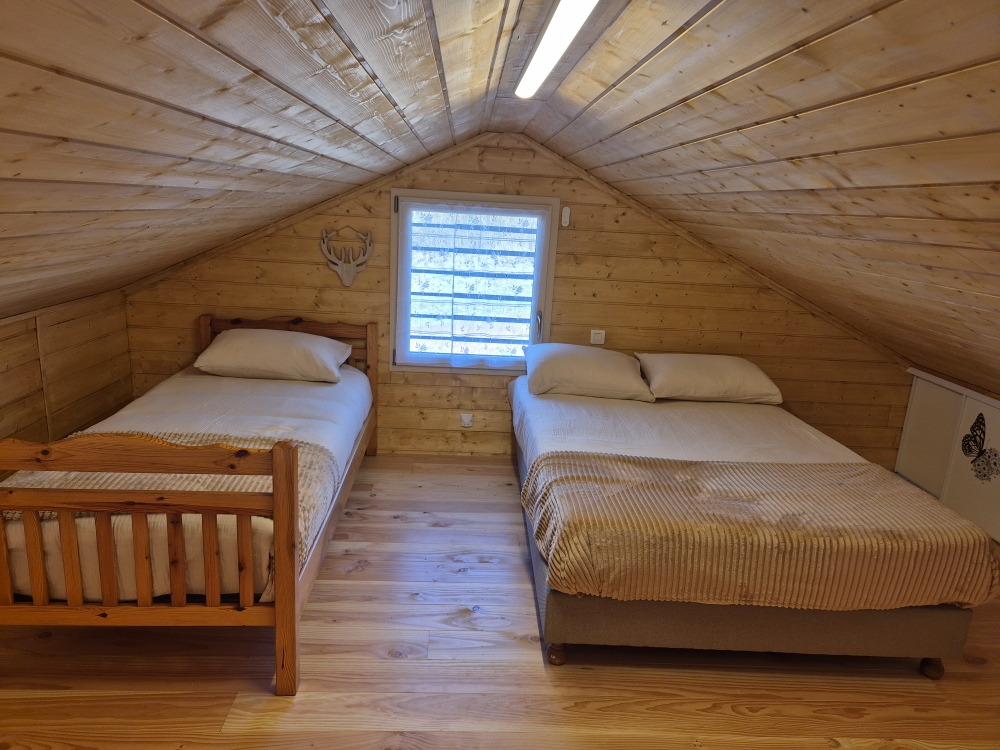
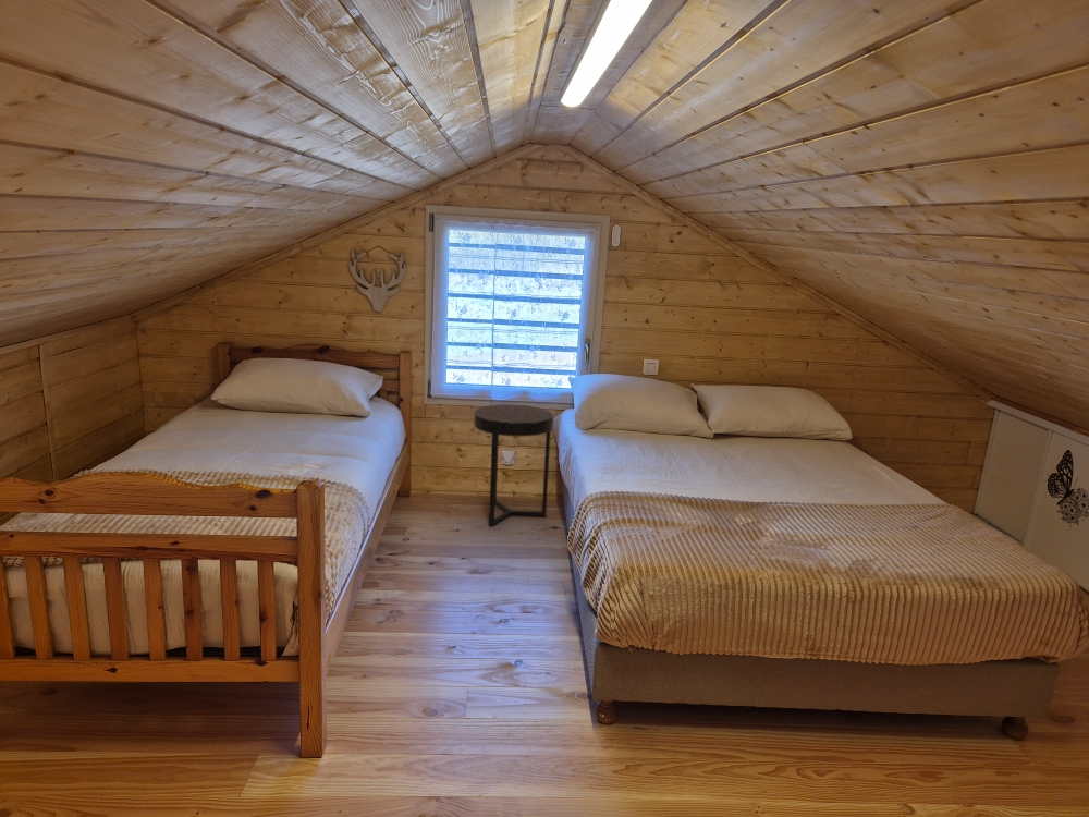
+ side table [473,403,554,527]
